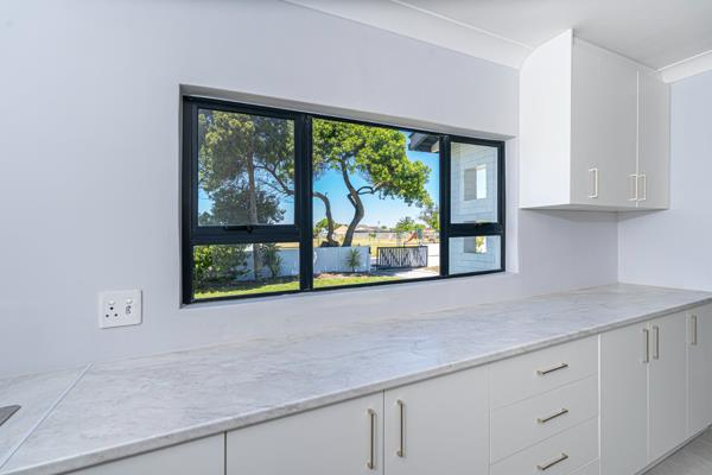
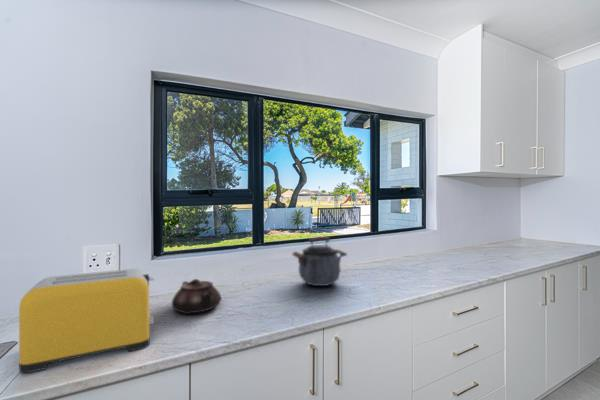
+ teapot [171,278,222,315]
+ toaster [18,268,156,374]
+ kettle [291,236,348,287]
